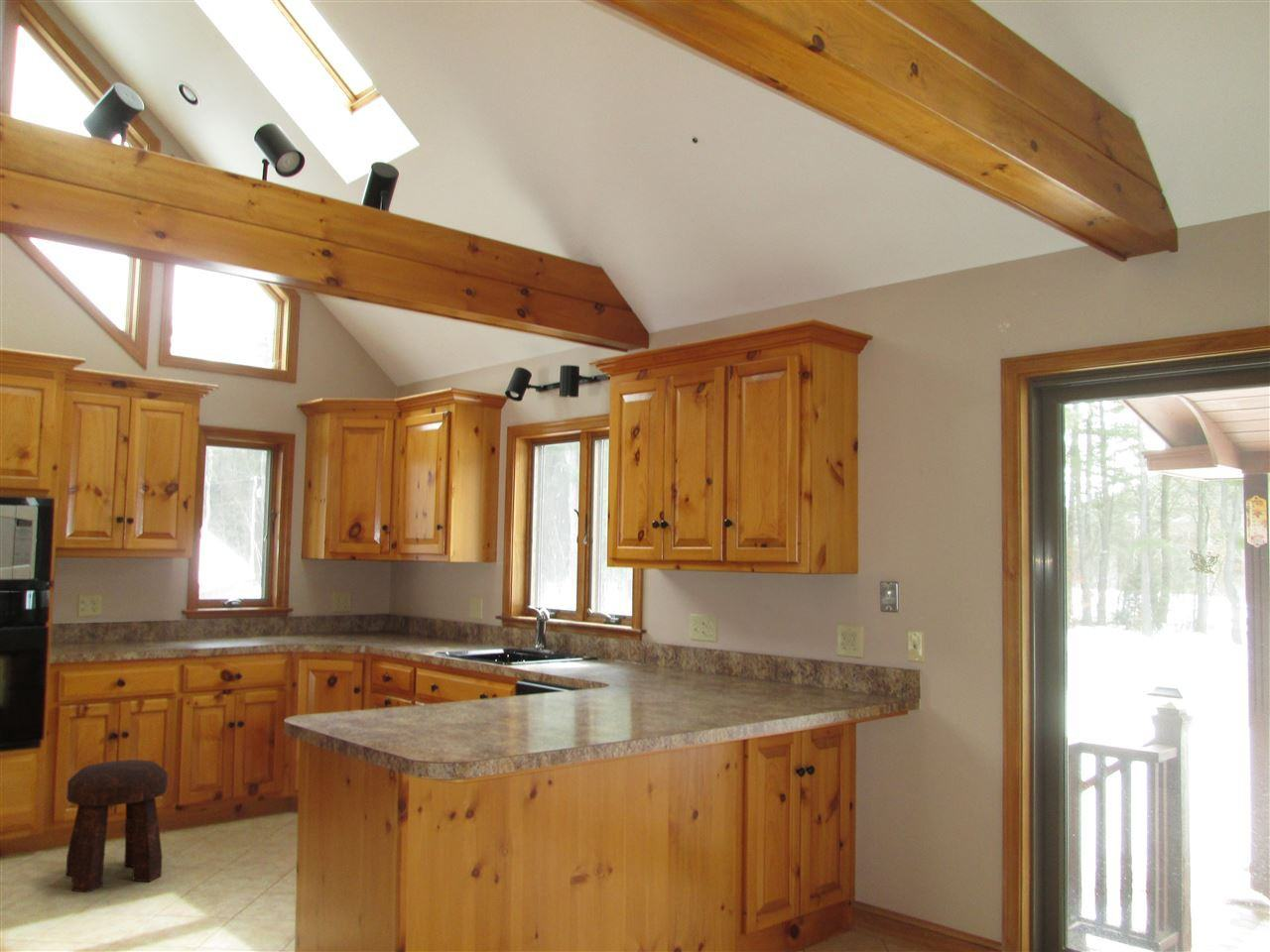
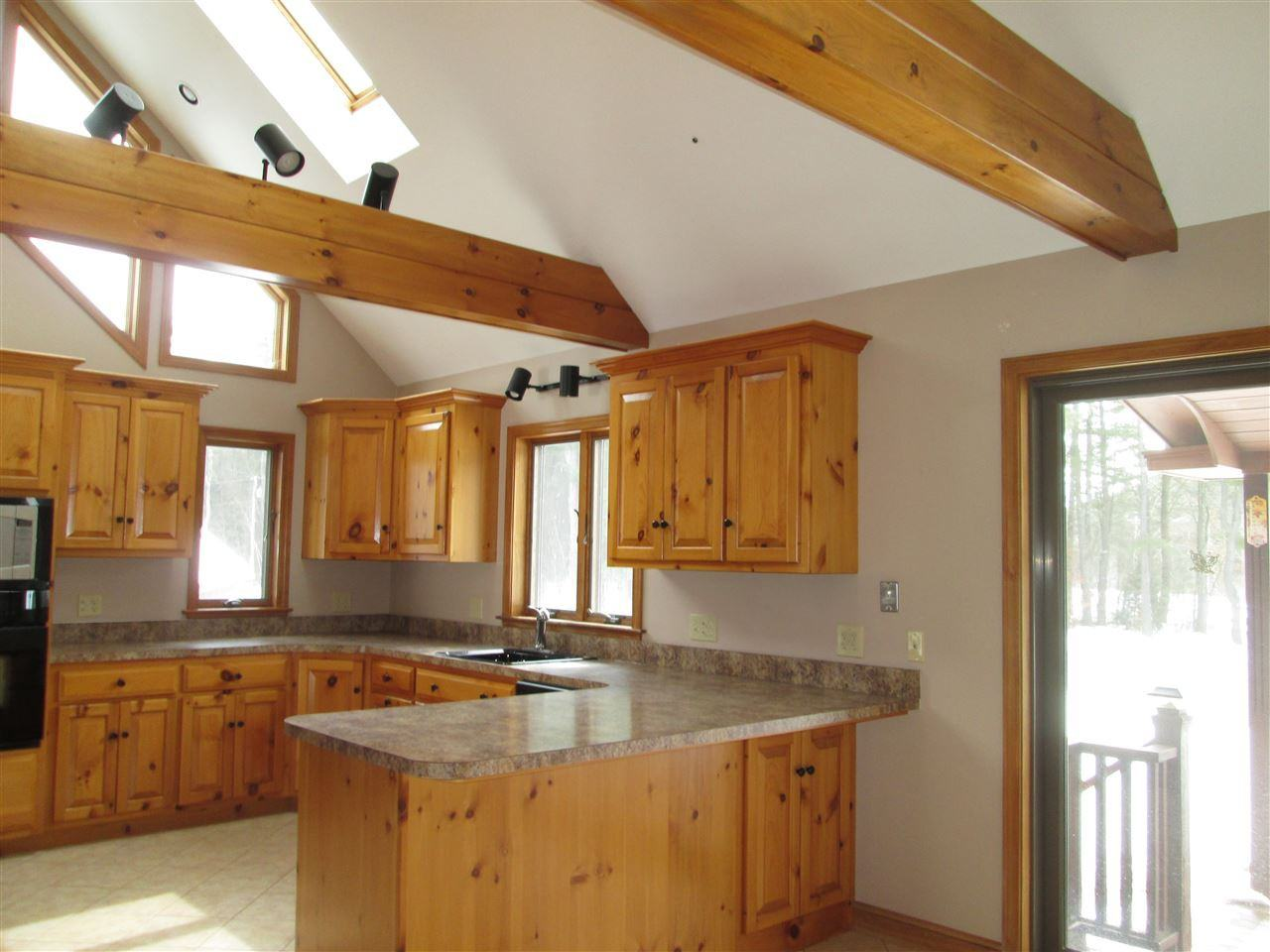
- stool [64,759,169,893]
